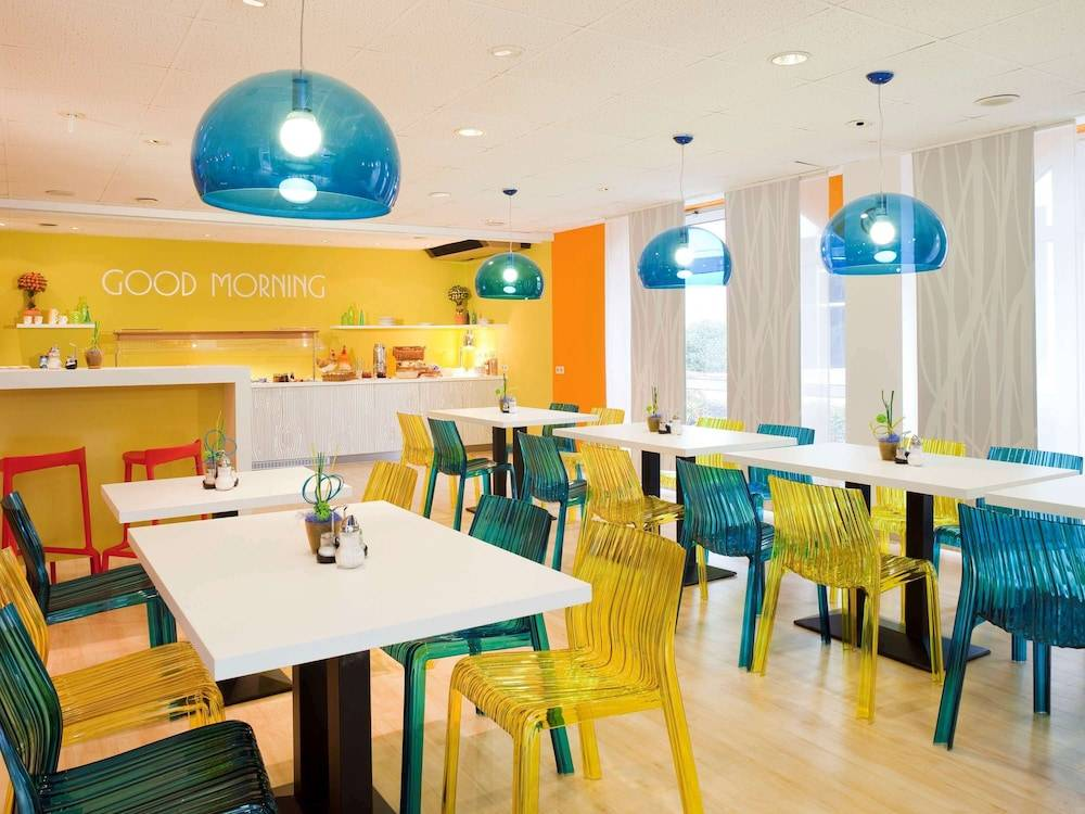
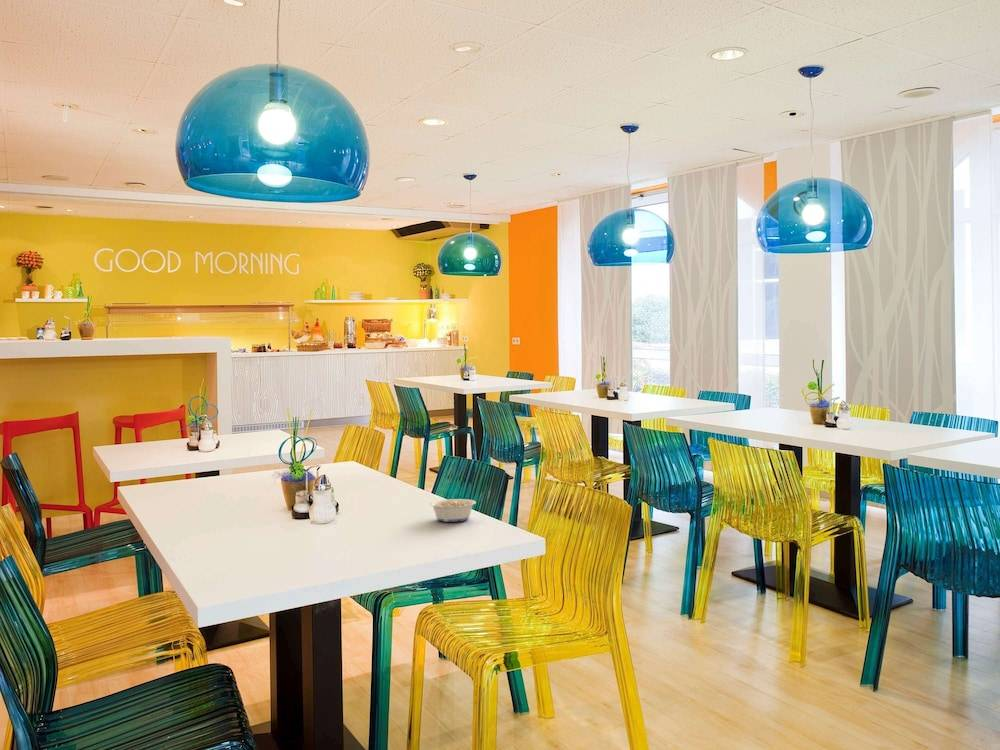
+ legume [421,497,477,523]
